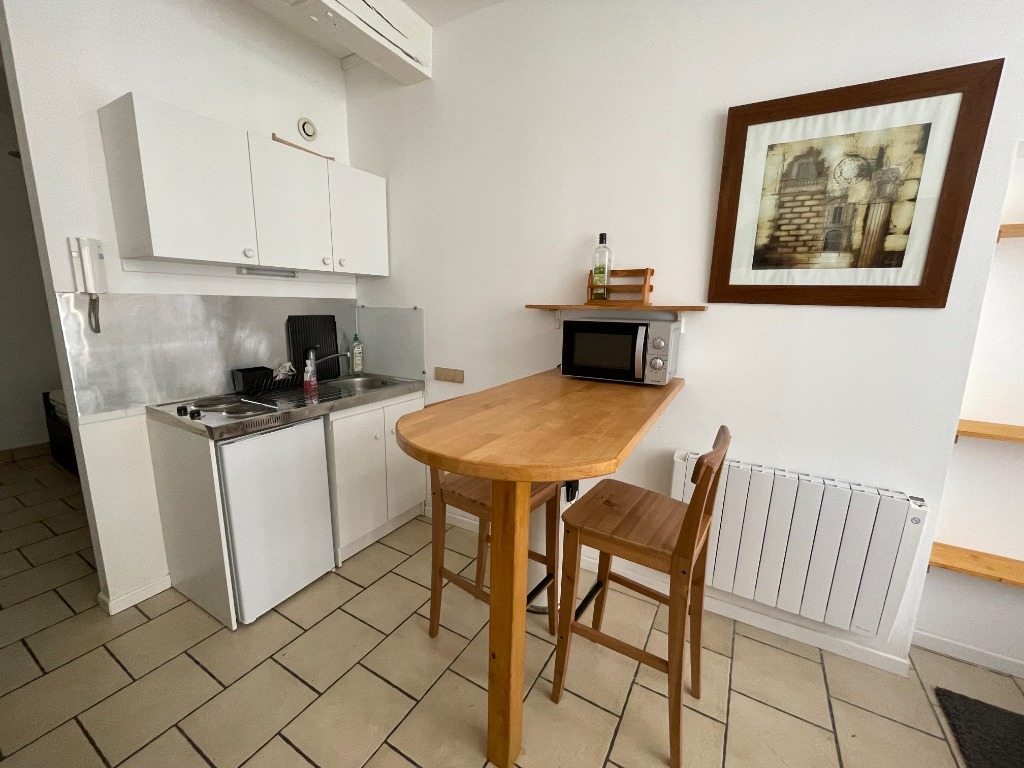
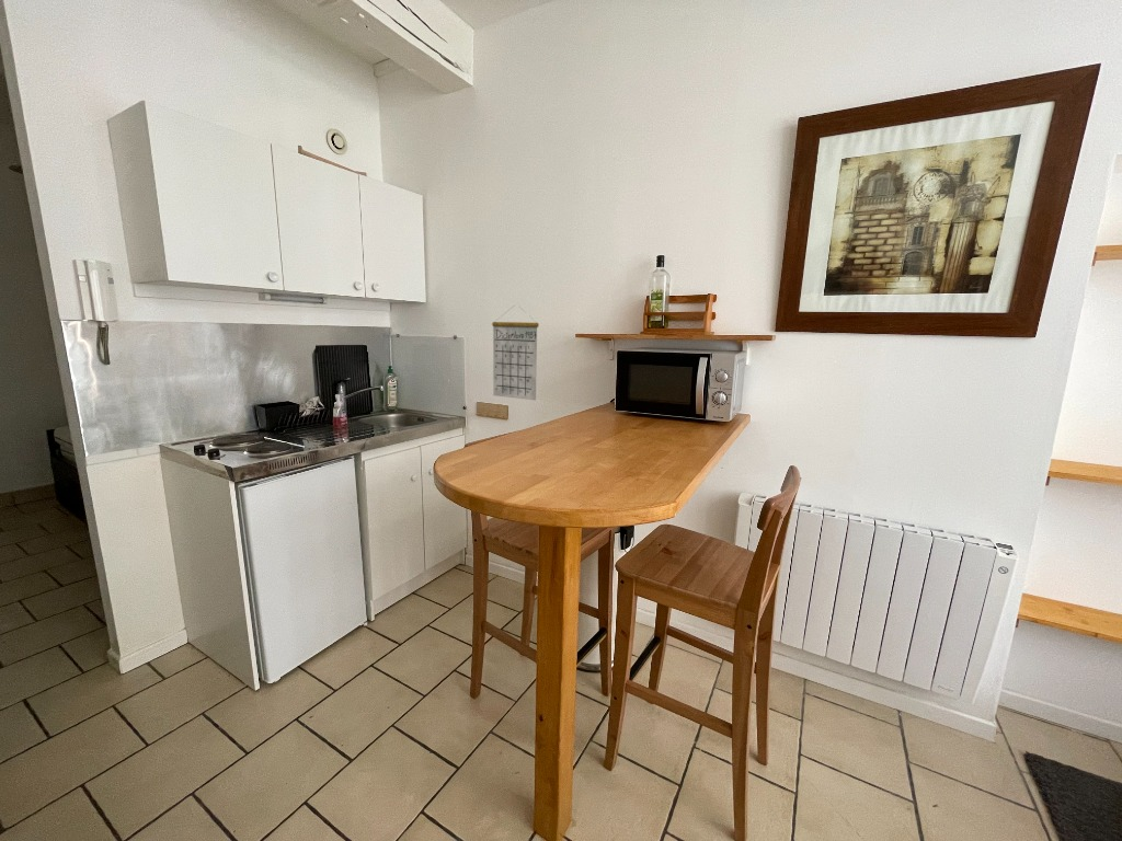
+ calendar [491,306,540,401]
